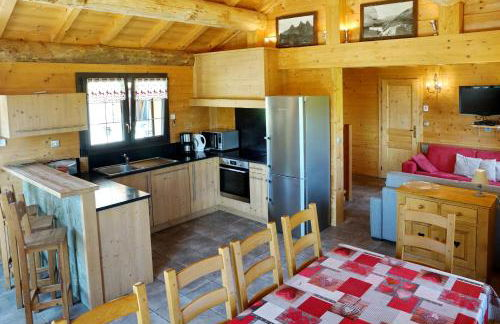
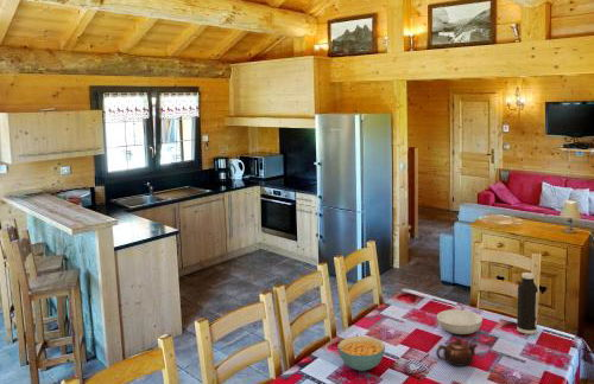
+ water bottle [516,271,539,335]
+ serving bowl [436,308,484,335]
+ cereal bowl [336,335,386,372]
+ teapot [435,338,479,367]
